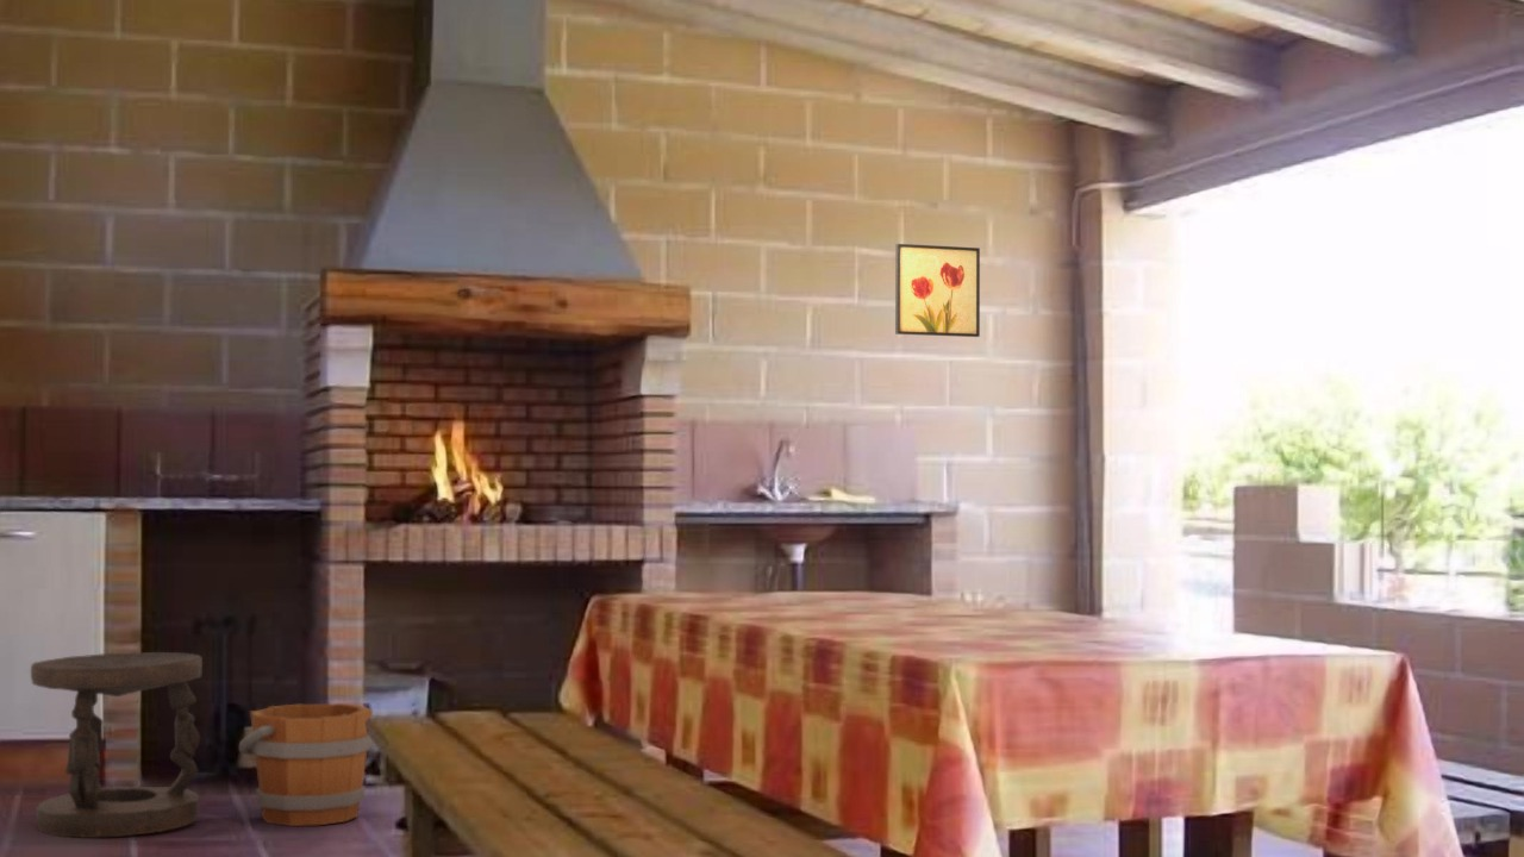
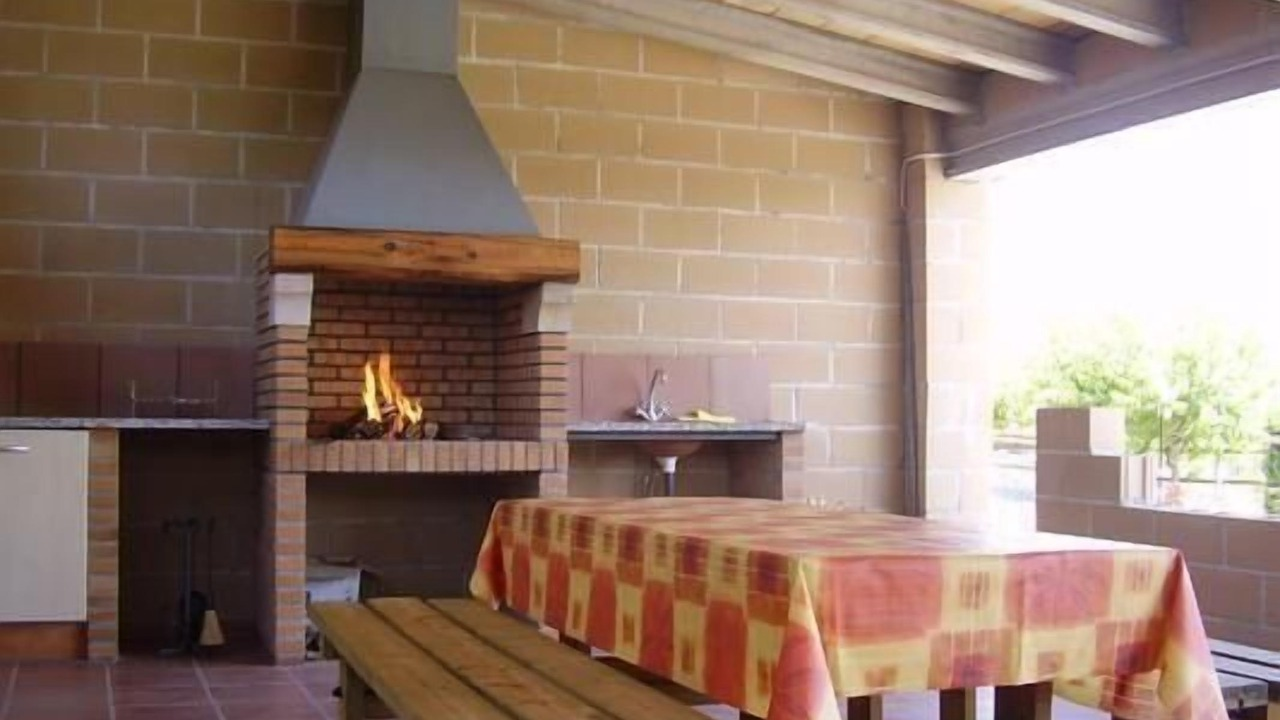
- wall art [894,243,981,338]
- bucket [238,702,374,827]
- stool [30,651,204,839]
